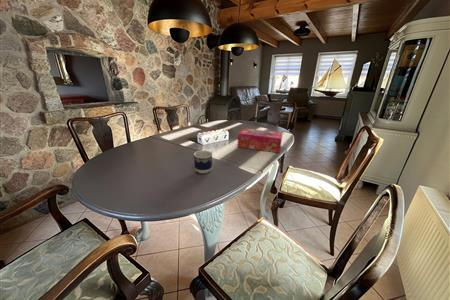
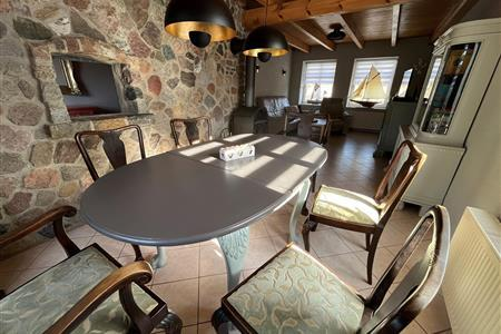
- cup [192,149,214,175]
- tissue box [237,127,284,154]
